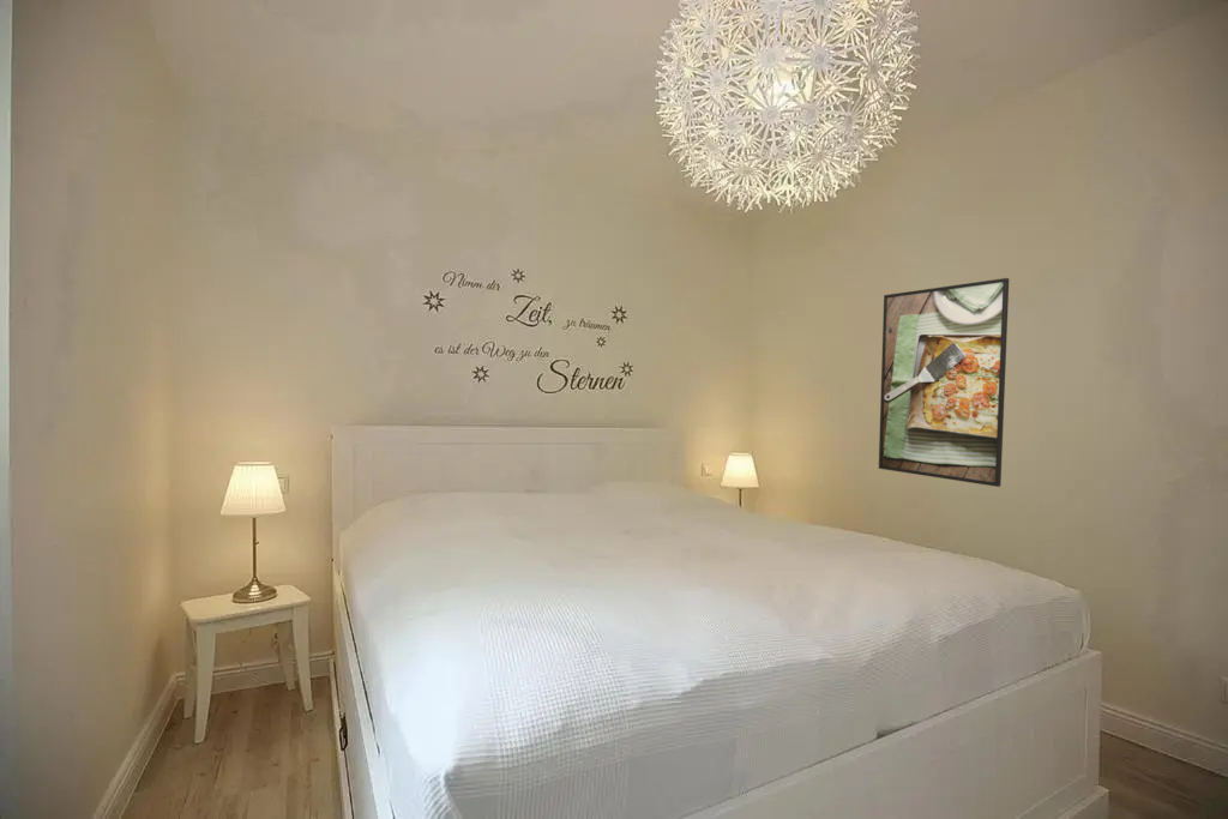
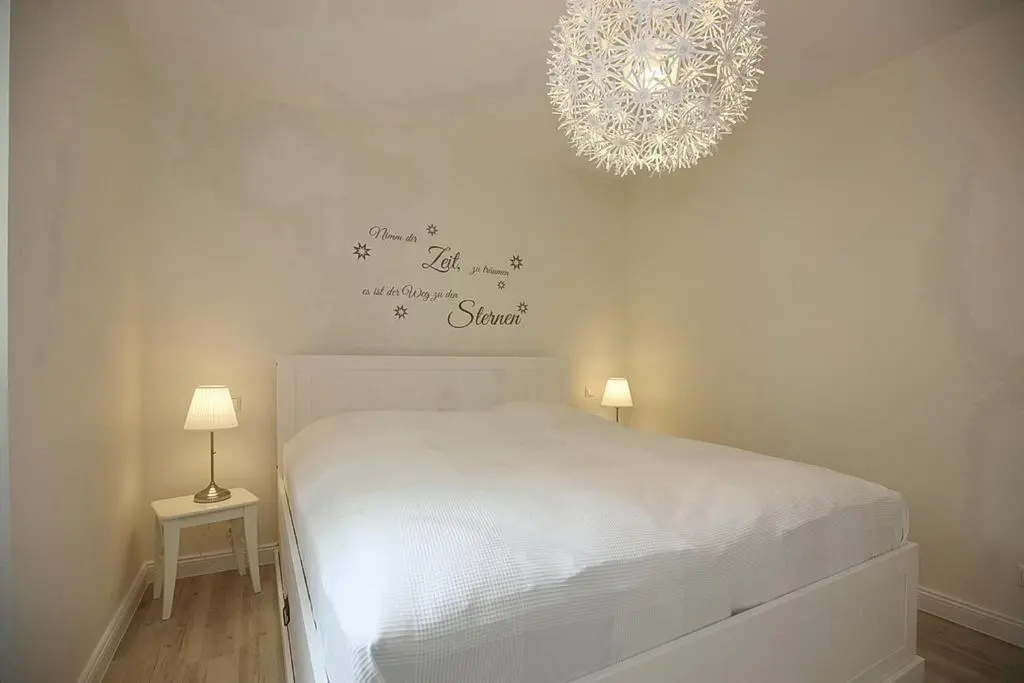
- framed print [878,277,1010,488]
